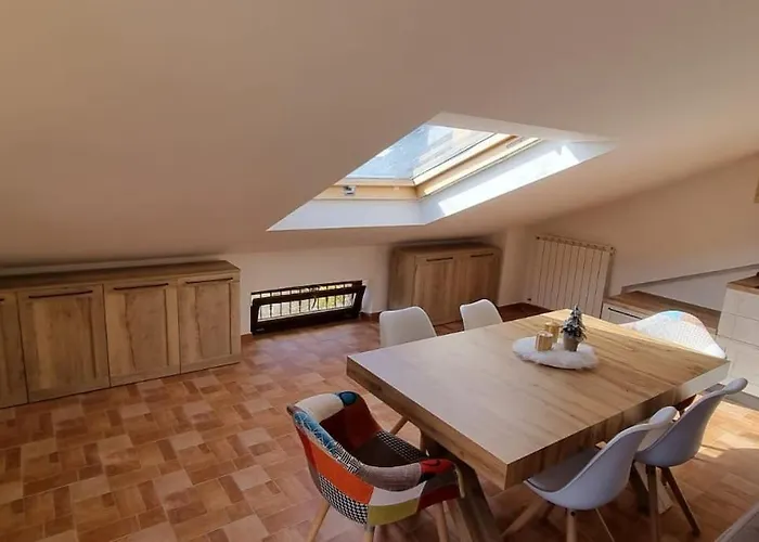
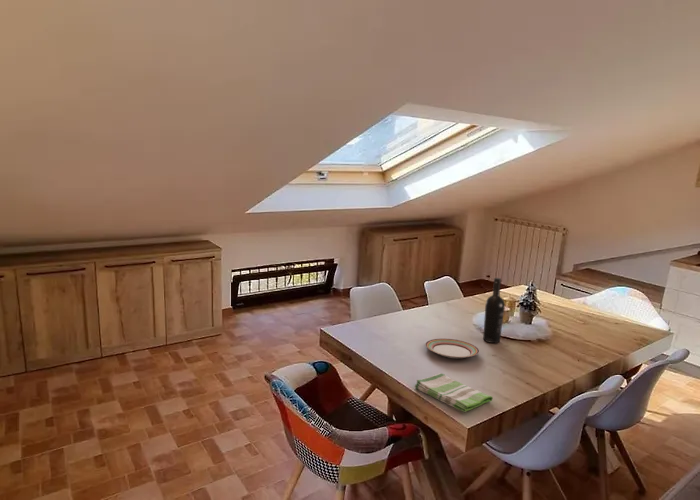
+ wine bottle [482,277,506,344]
+ plate [424,338,480,359]
+ dish towel [414,372,494,413]
